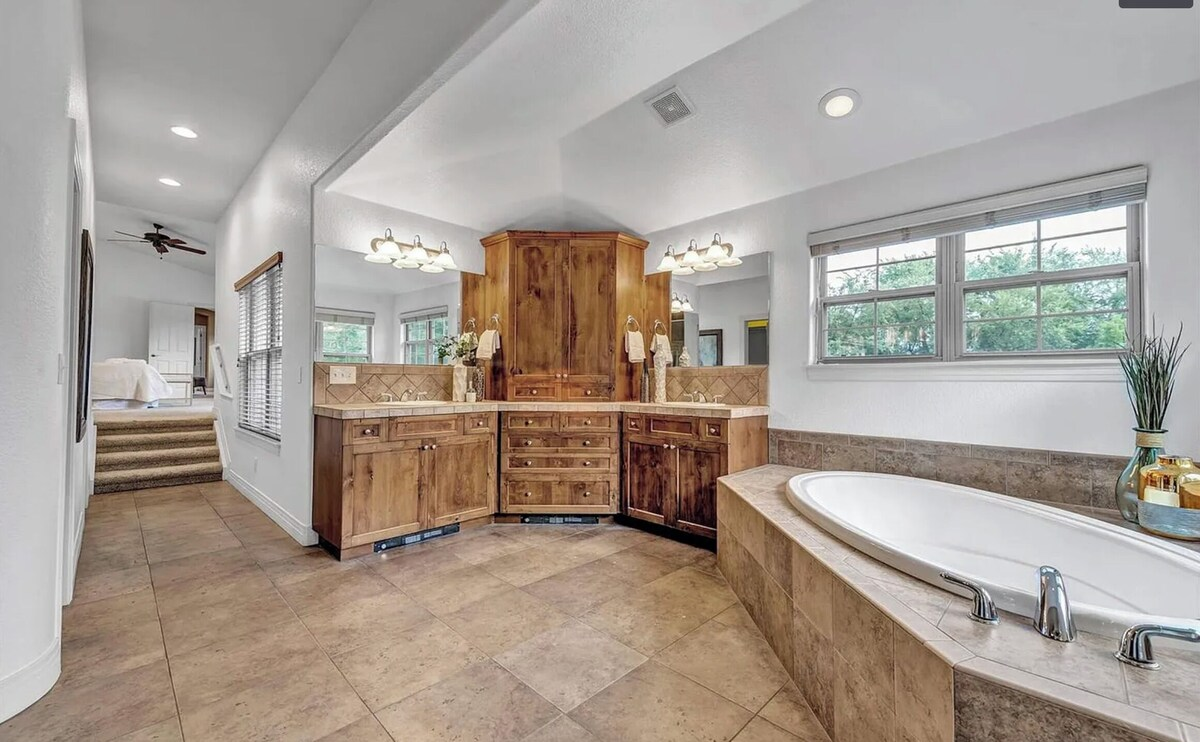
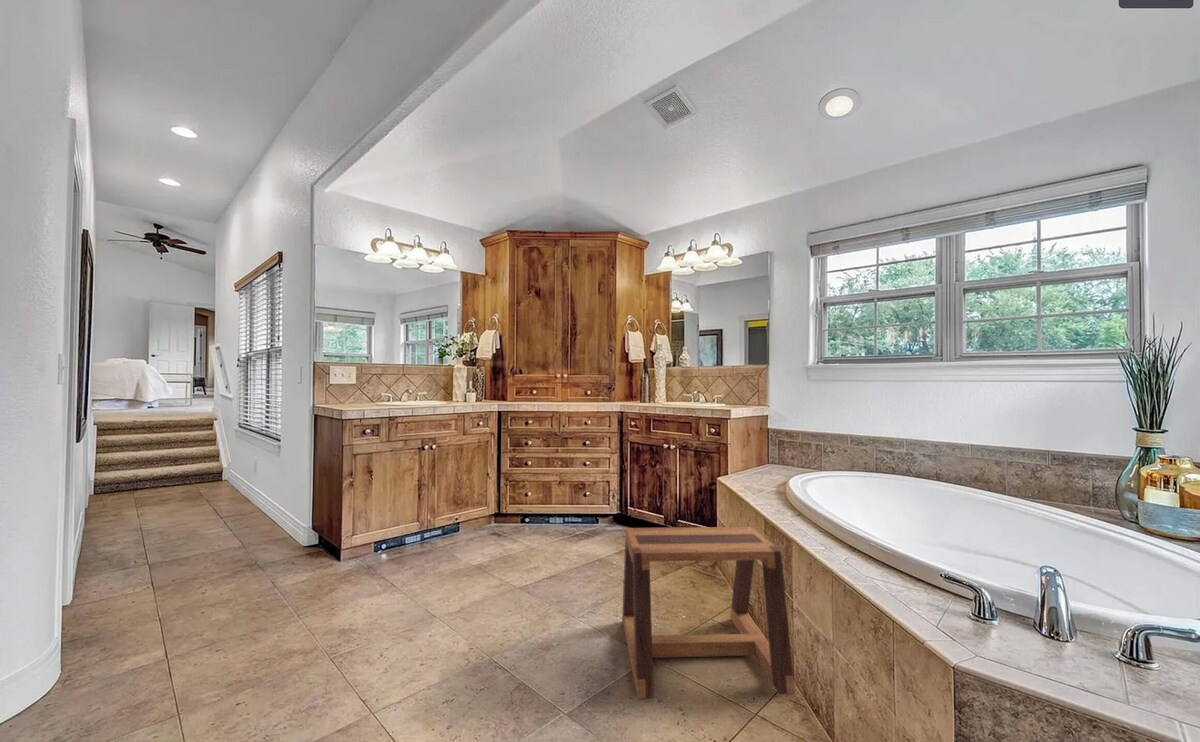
+ stool [621,526,796,699]
